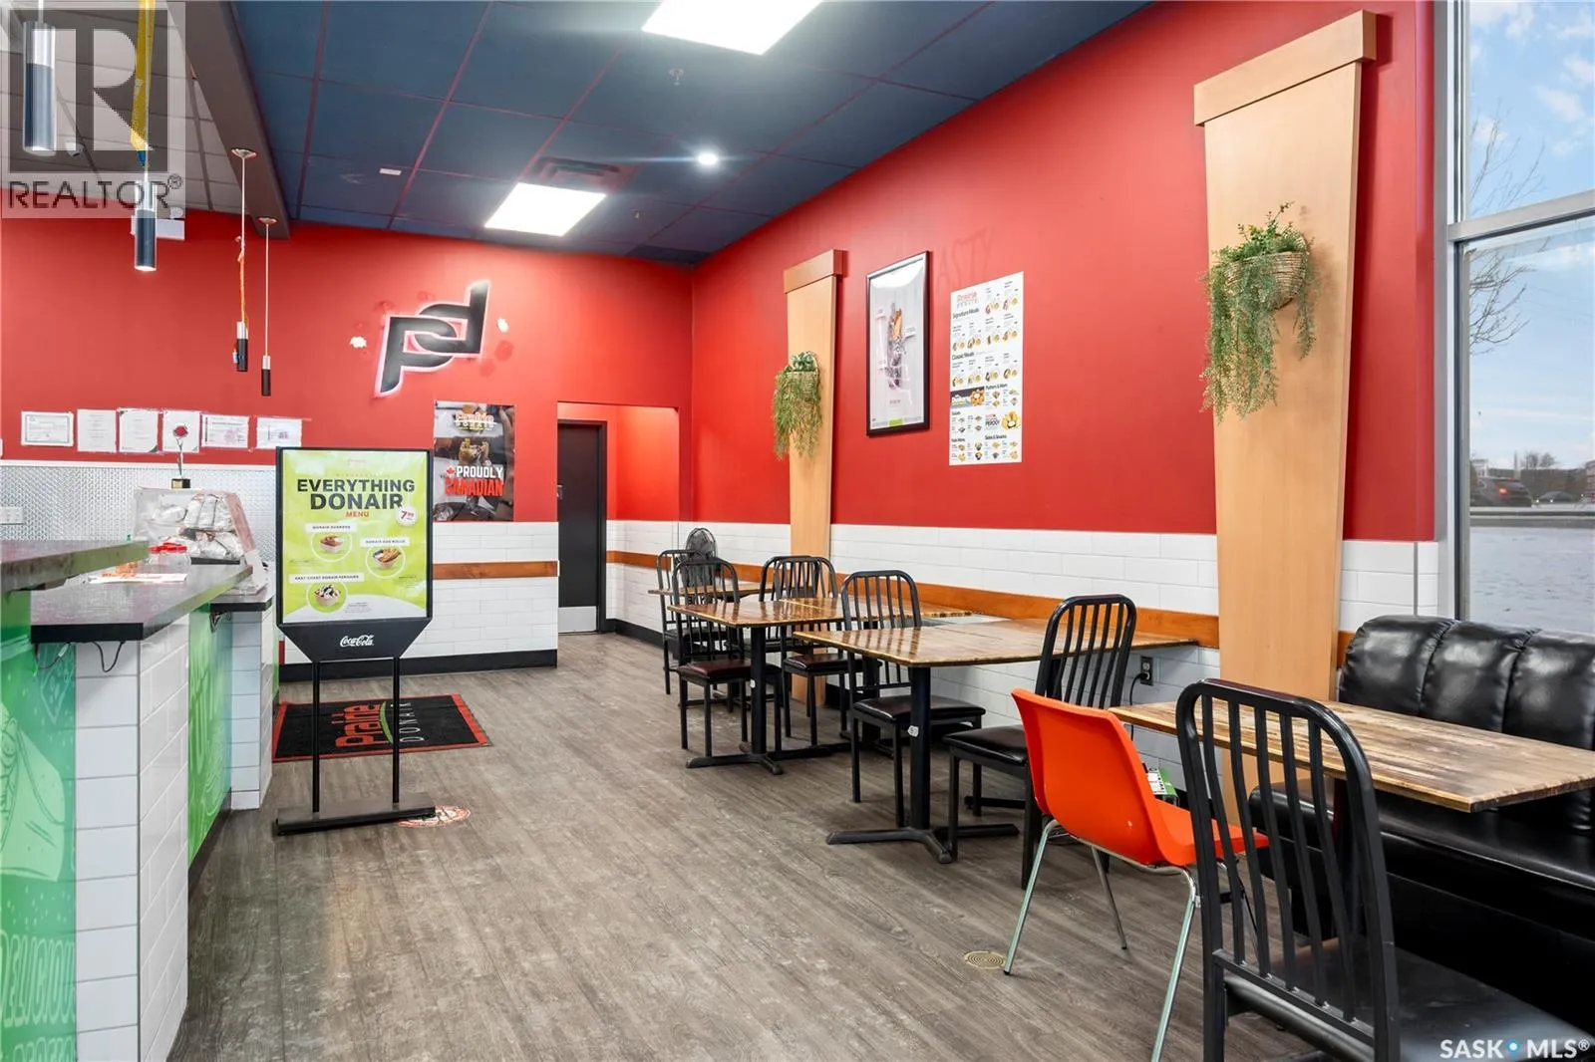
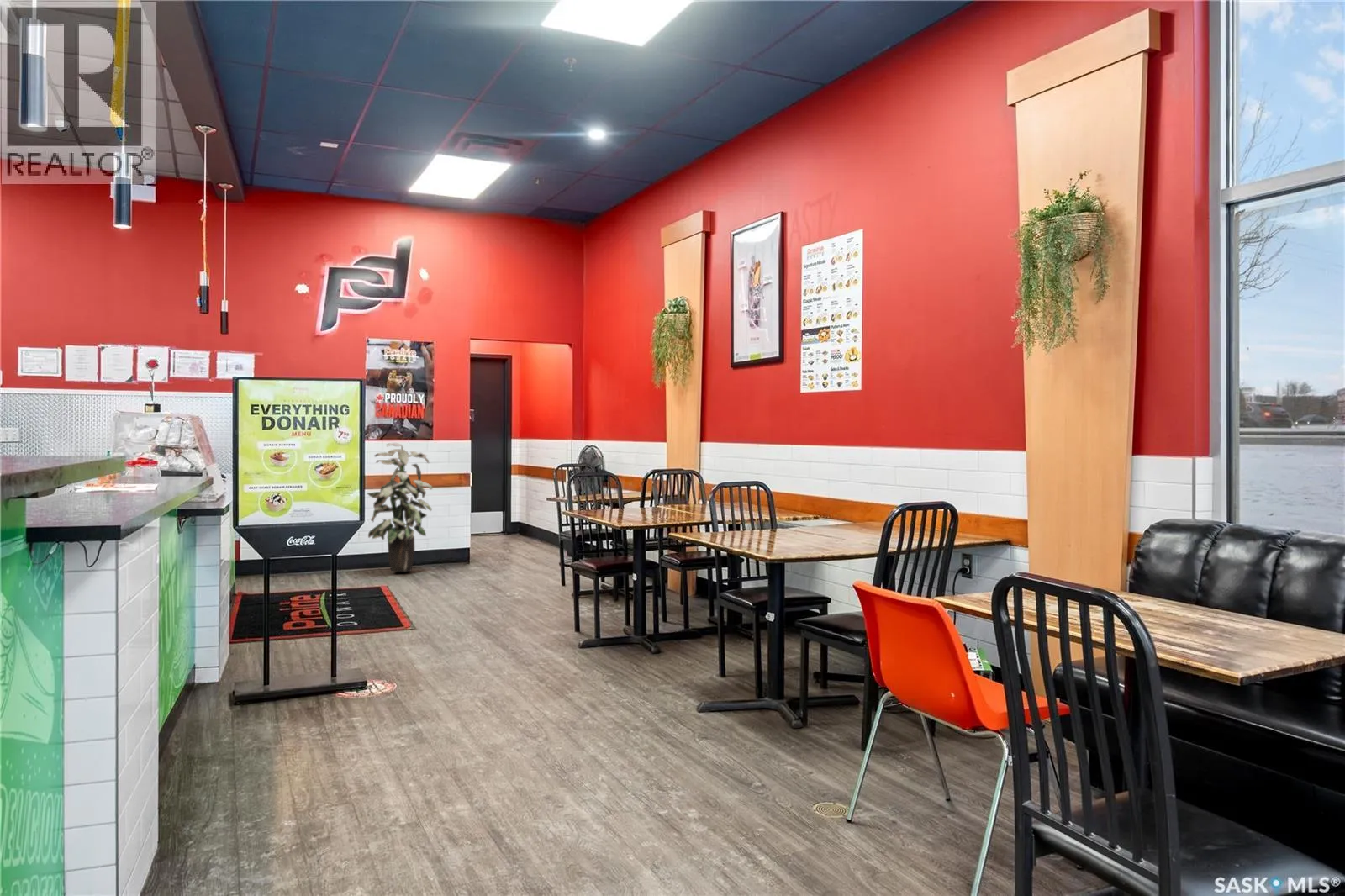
+ indoor plant [366,442,434,572]
